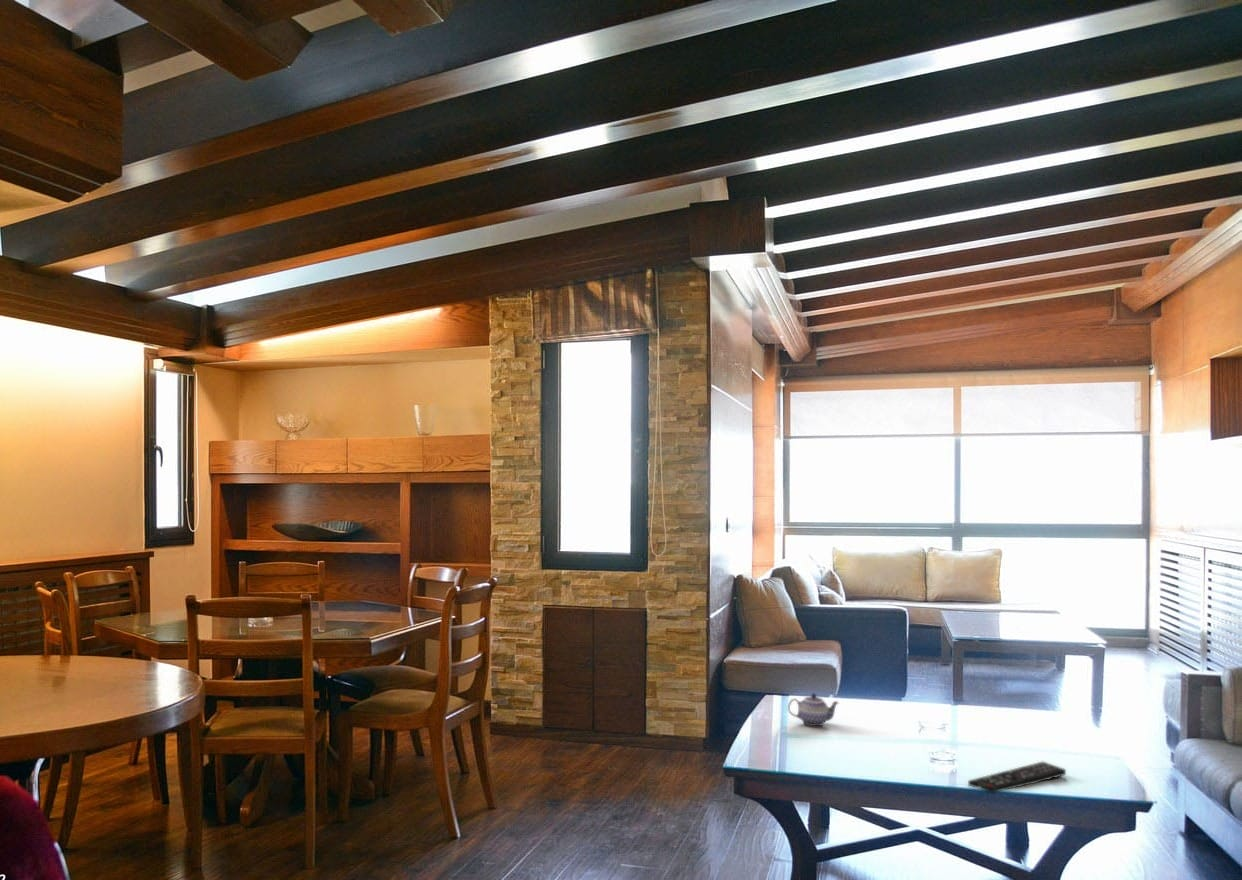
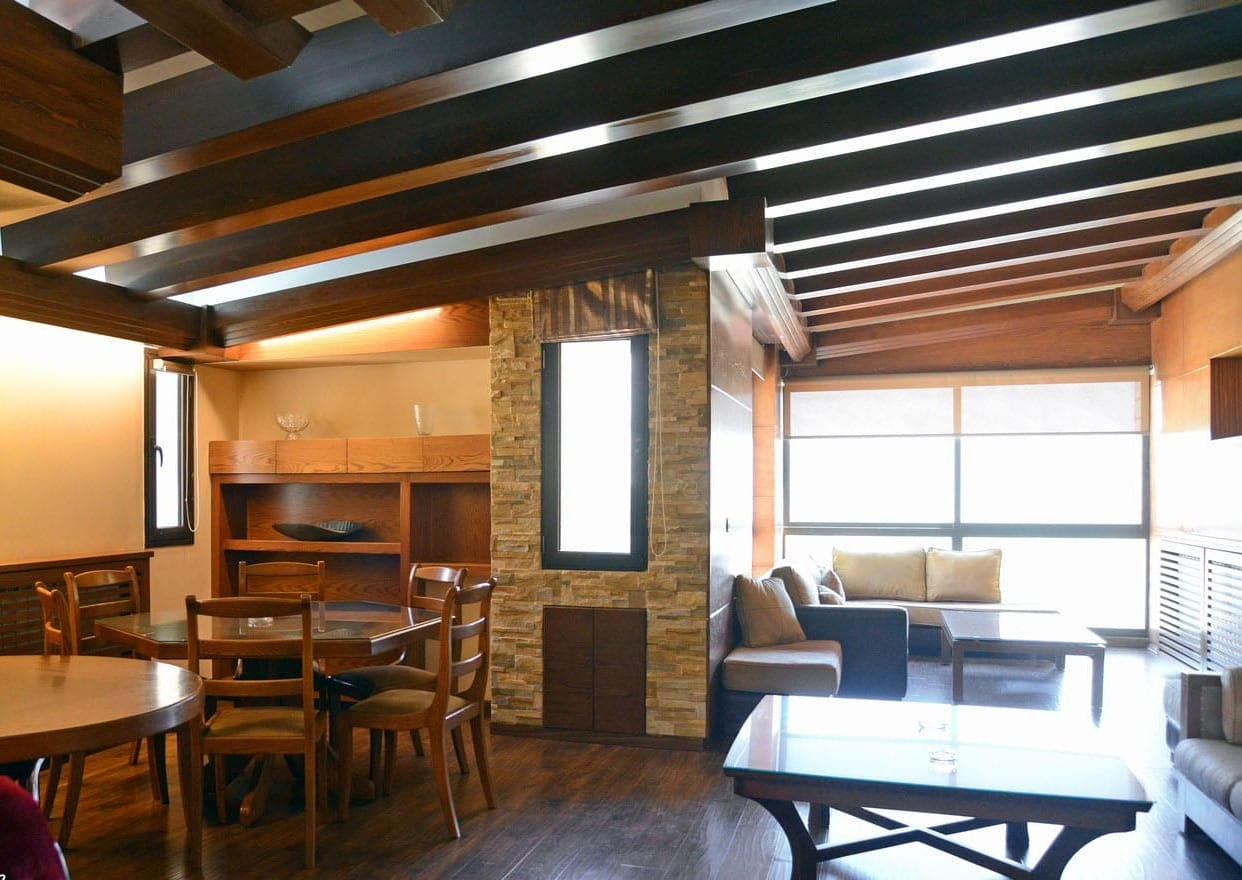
- teapot [787,692,840,727]
- remote control [967,760,1067,794]
